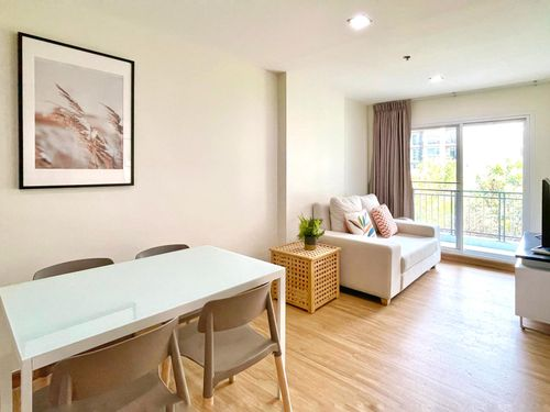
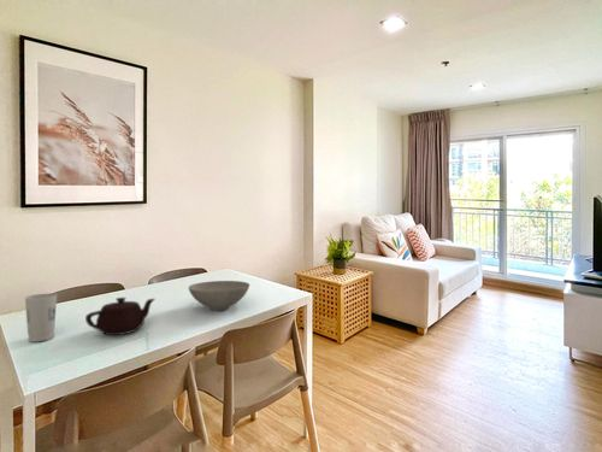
+ bowl [187,280,250,311]
+ teapot [84,297,157,336]
+ cup [24,293,58,342]
